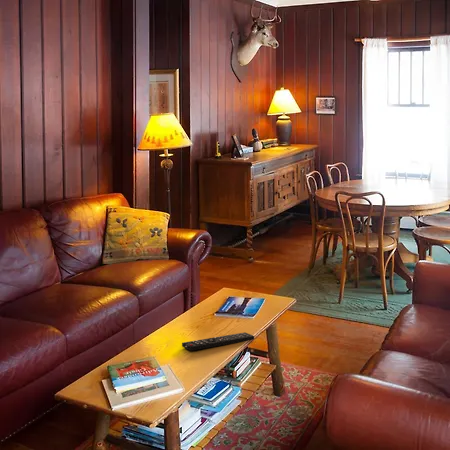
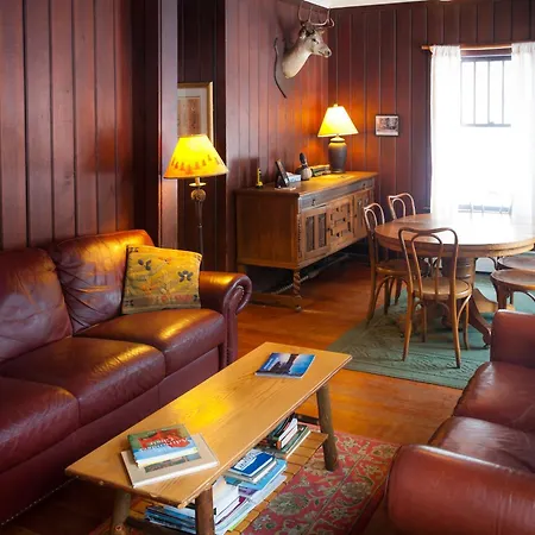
- remote control [181,331,255,352]
